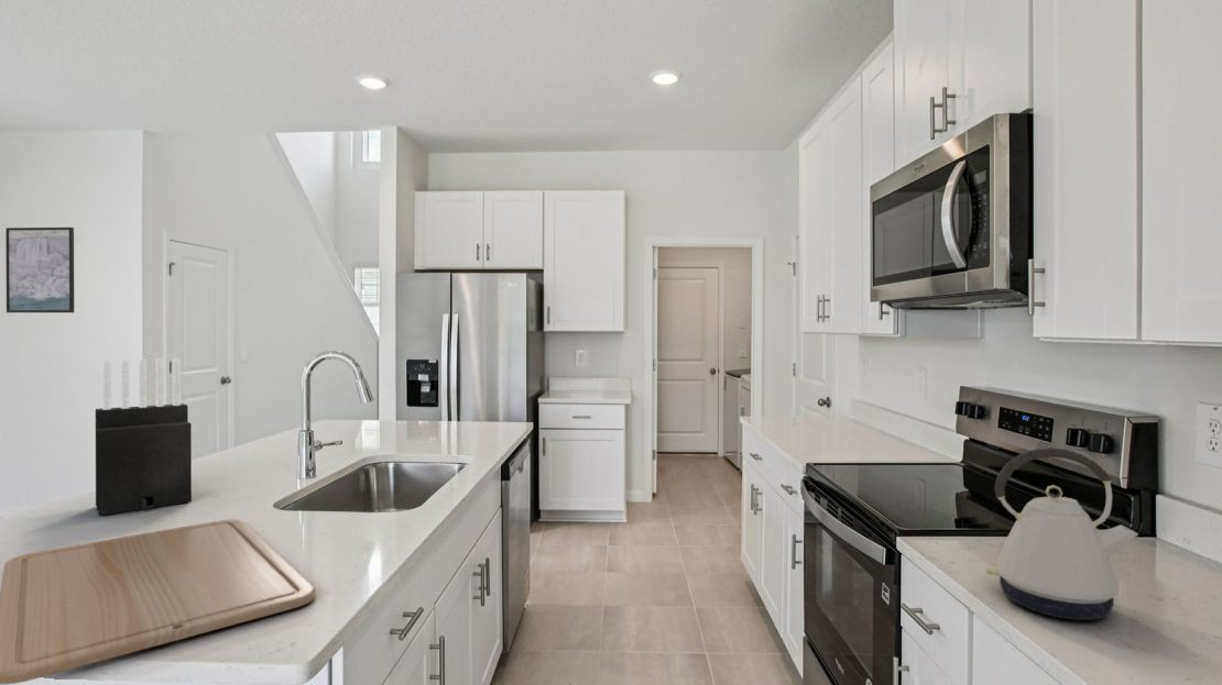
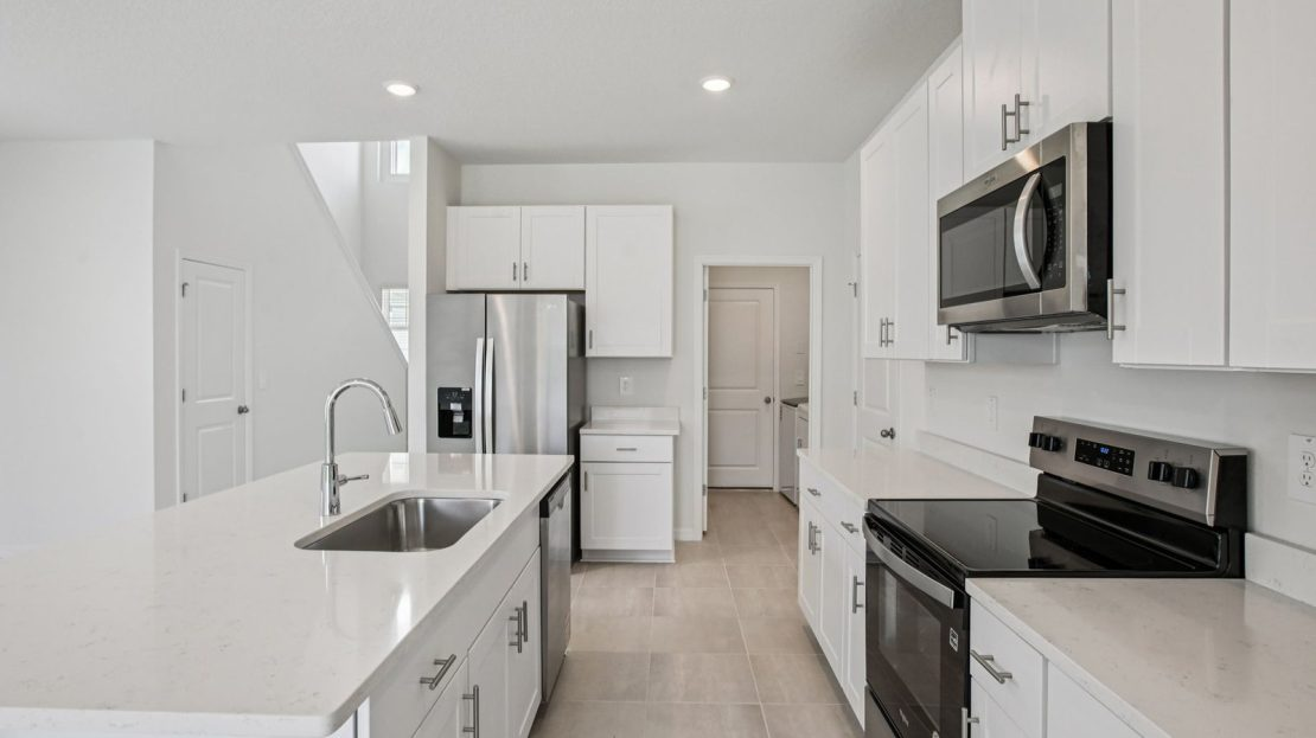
- chopping board [0,518,316,685]
- kettle [985,446,1139,621]
- knife block [95,357,193,517]
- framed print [4,227,75,313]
